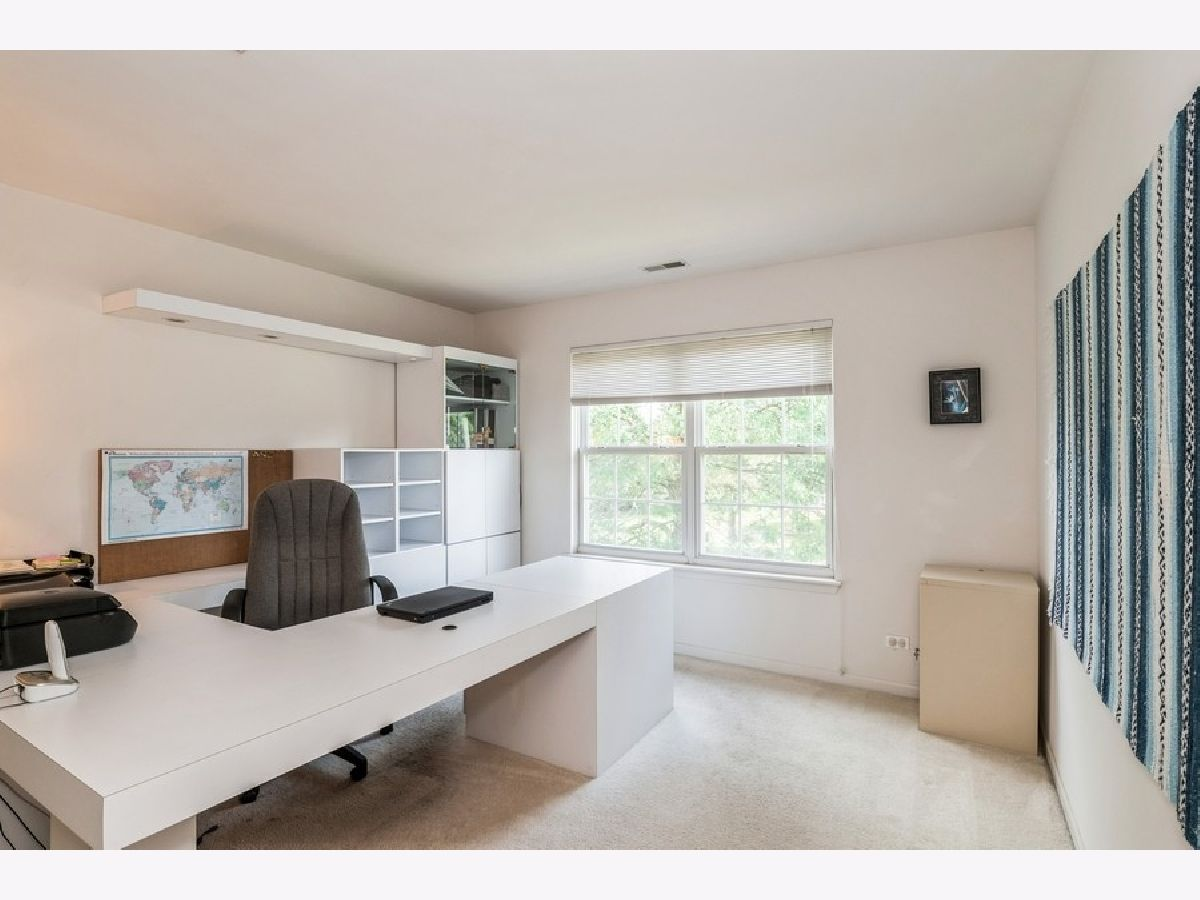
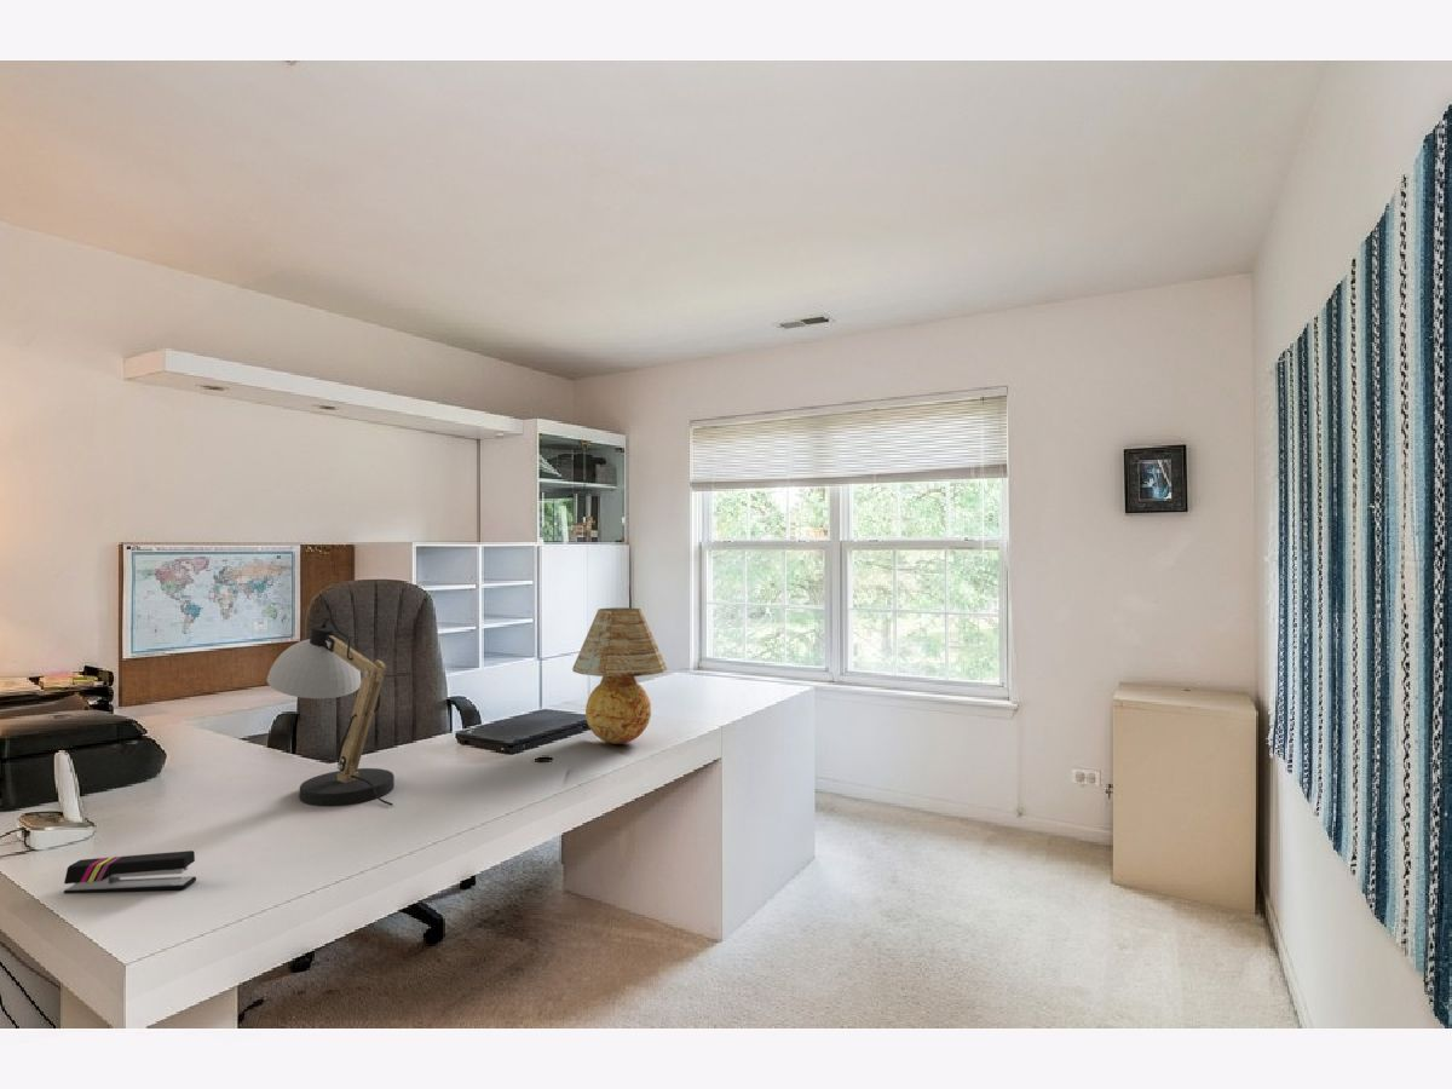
+ table lamp [571,606,669,745]
+ desk lamp [266,616,396,807]
+ stapler [63,849,197,895]
